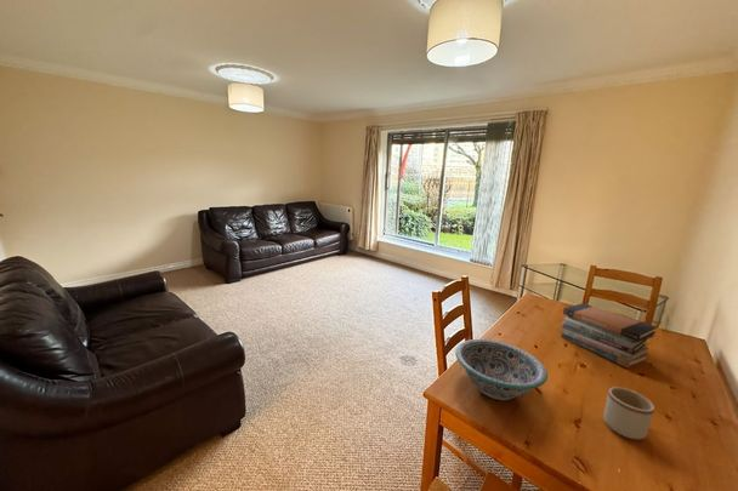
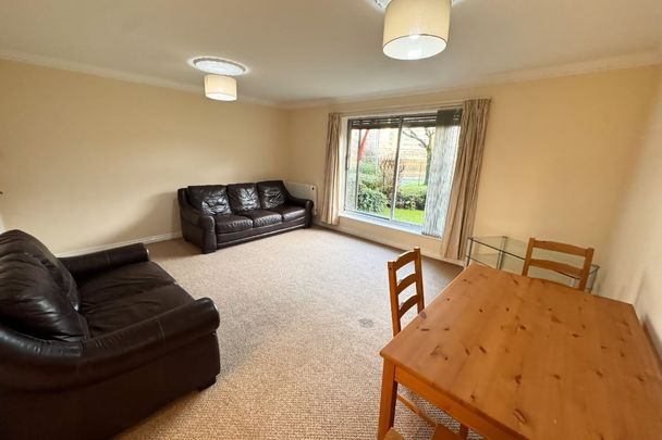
- book stack [560,302,659,369]
- decorative bowl [454,338,549,401]
- mug [602,386,655,441]
